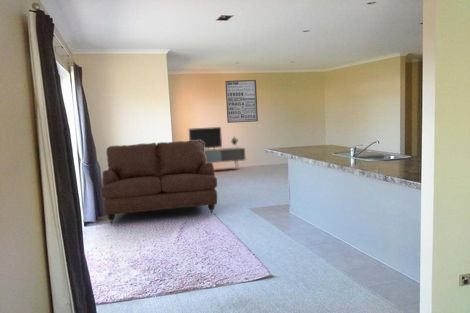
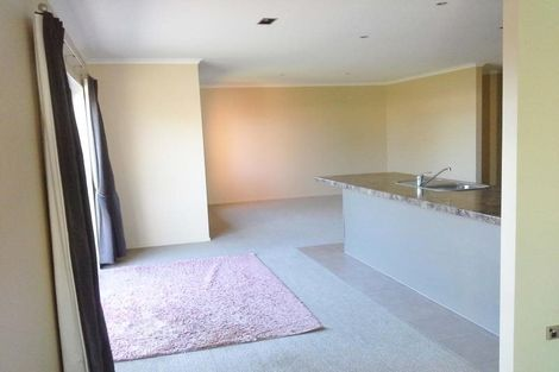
- wall art [224,79,259,124]
- media console [188,126,247,170]
- sofa [100,140,218,226]
